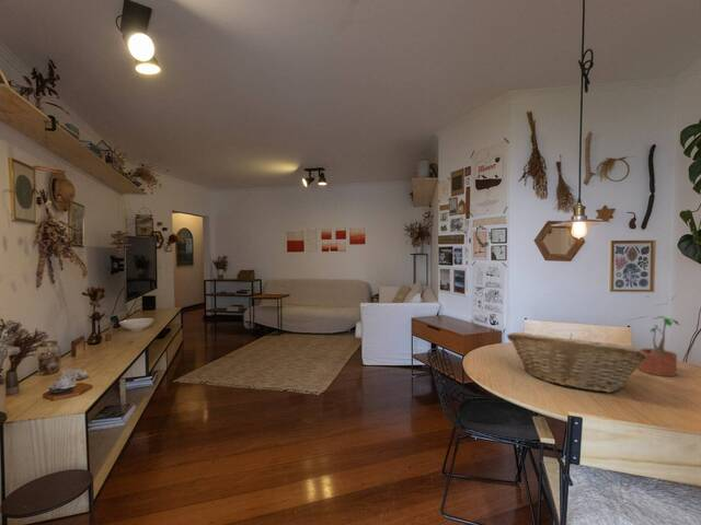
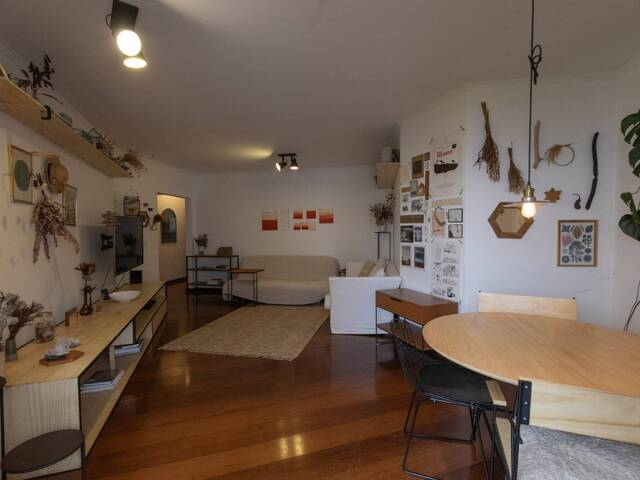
- potted plant [637,315,680,377]
- fruit basket [506,331,647,394]
